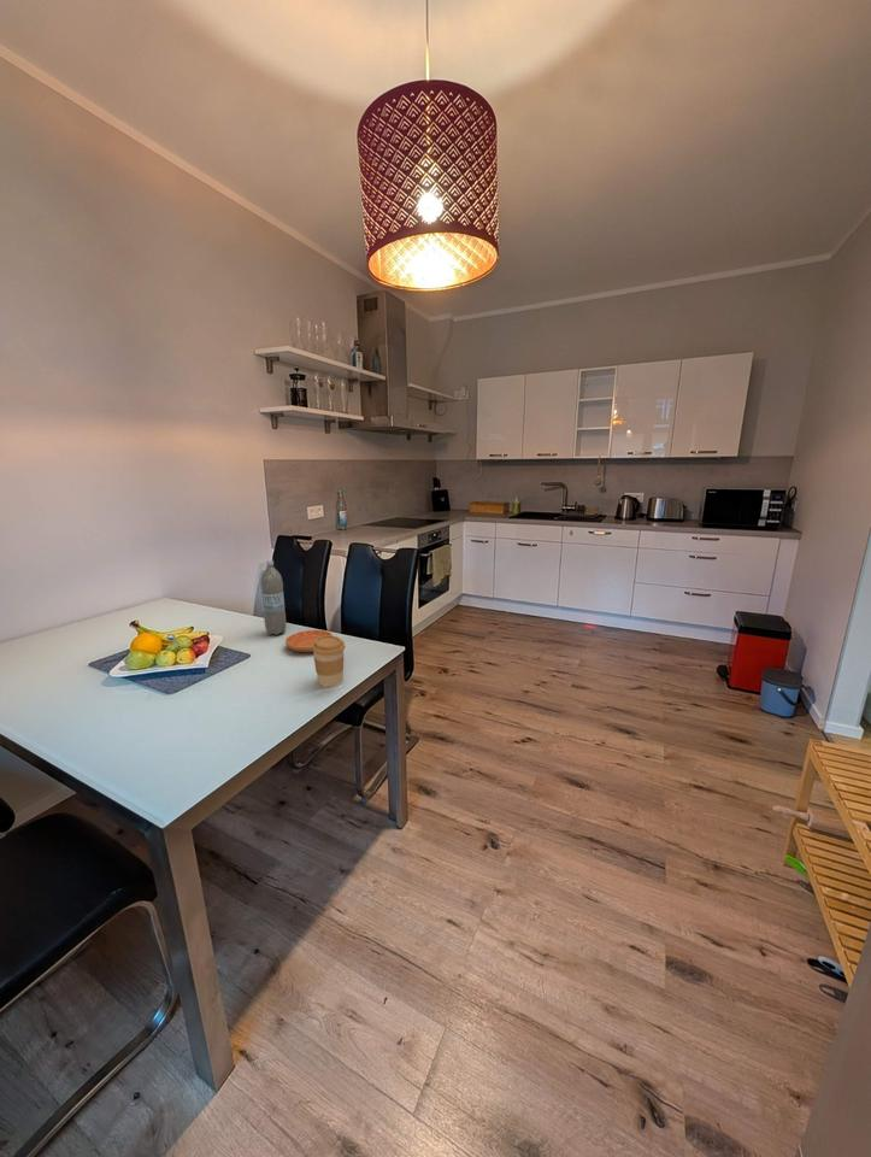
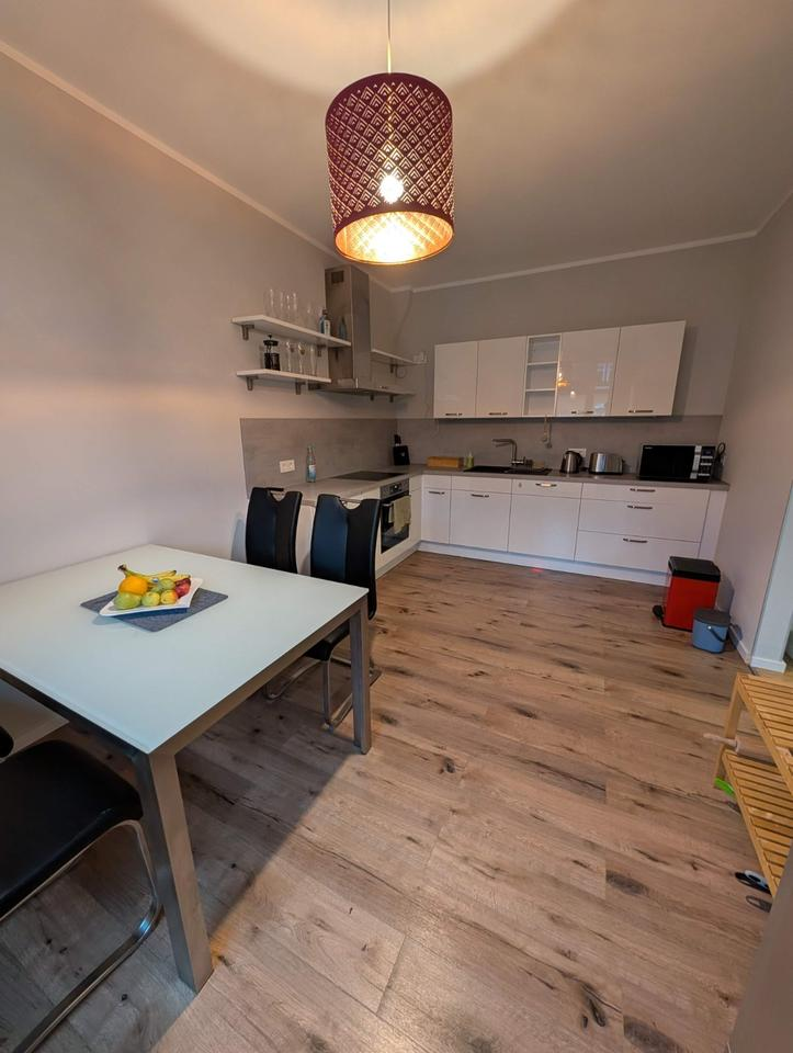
- saucer [284,629,334,653]
- coffee cup [312,635,347,688]
- water bottle [260,559,287,636]
